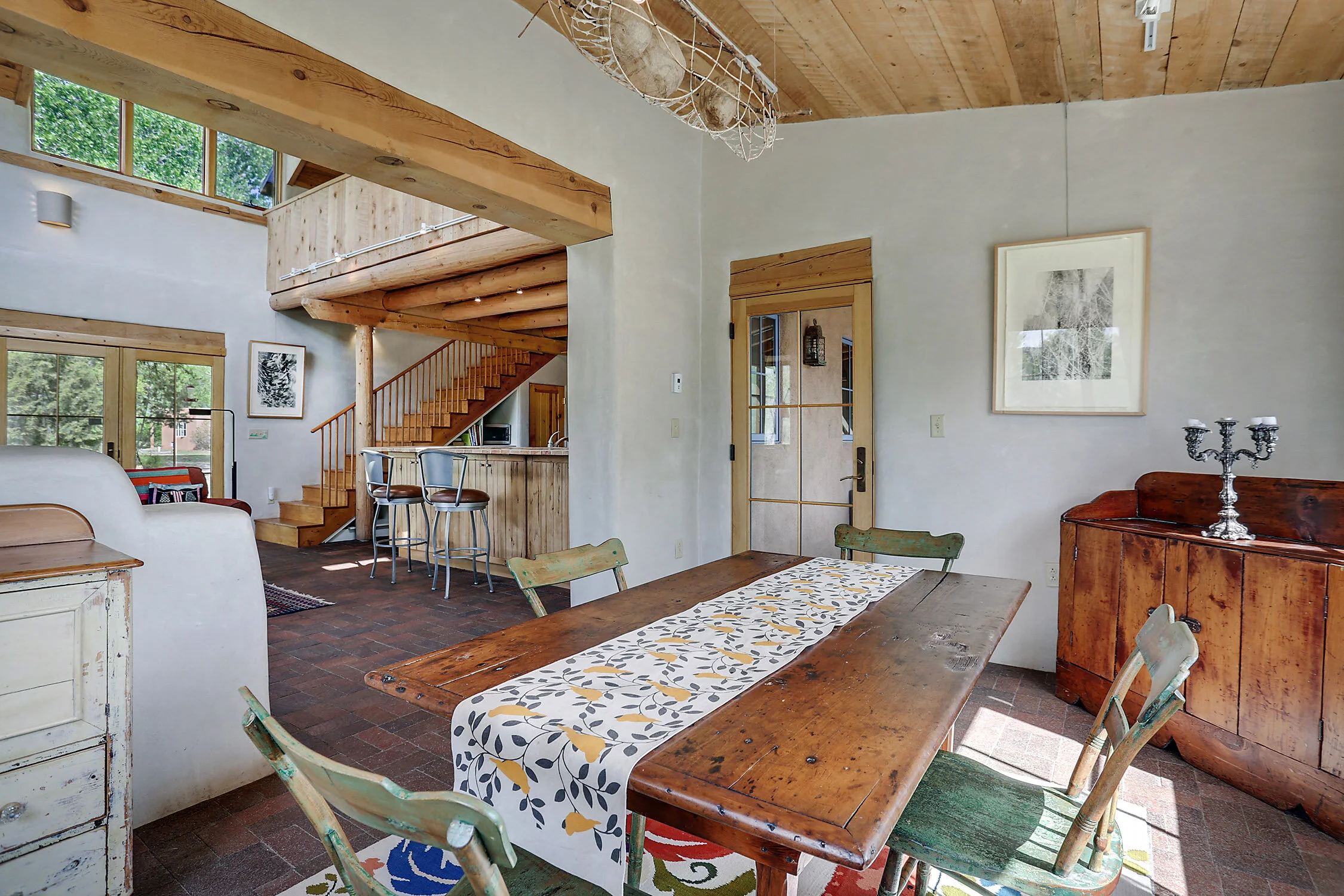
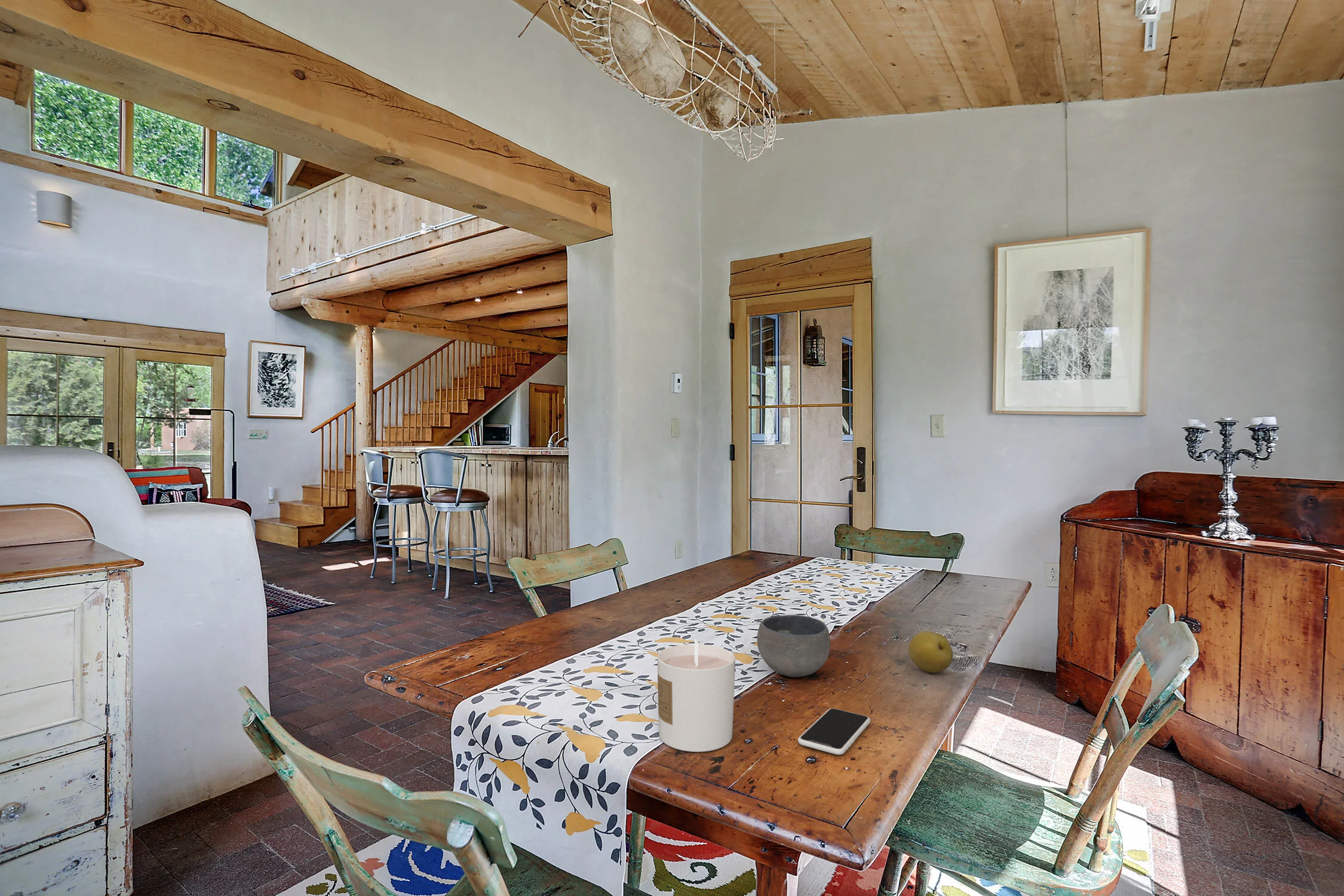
+ smartphone [797,708,871,756]
+ bowl [756,615,831,677]
+ candle [657,639,736,753]
+ fruit [908,631,953,673]
